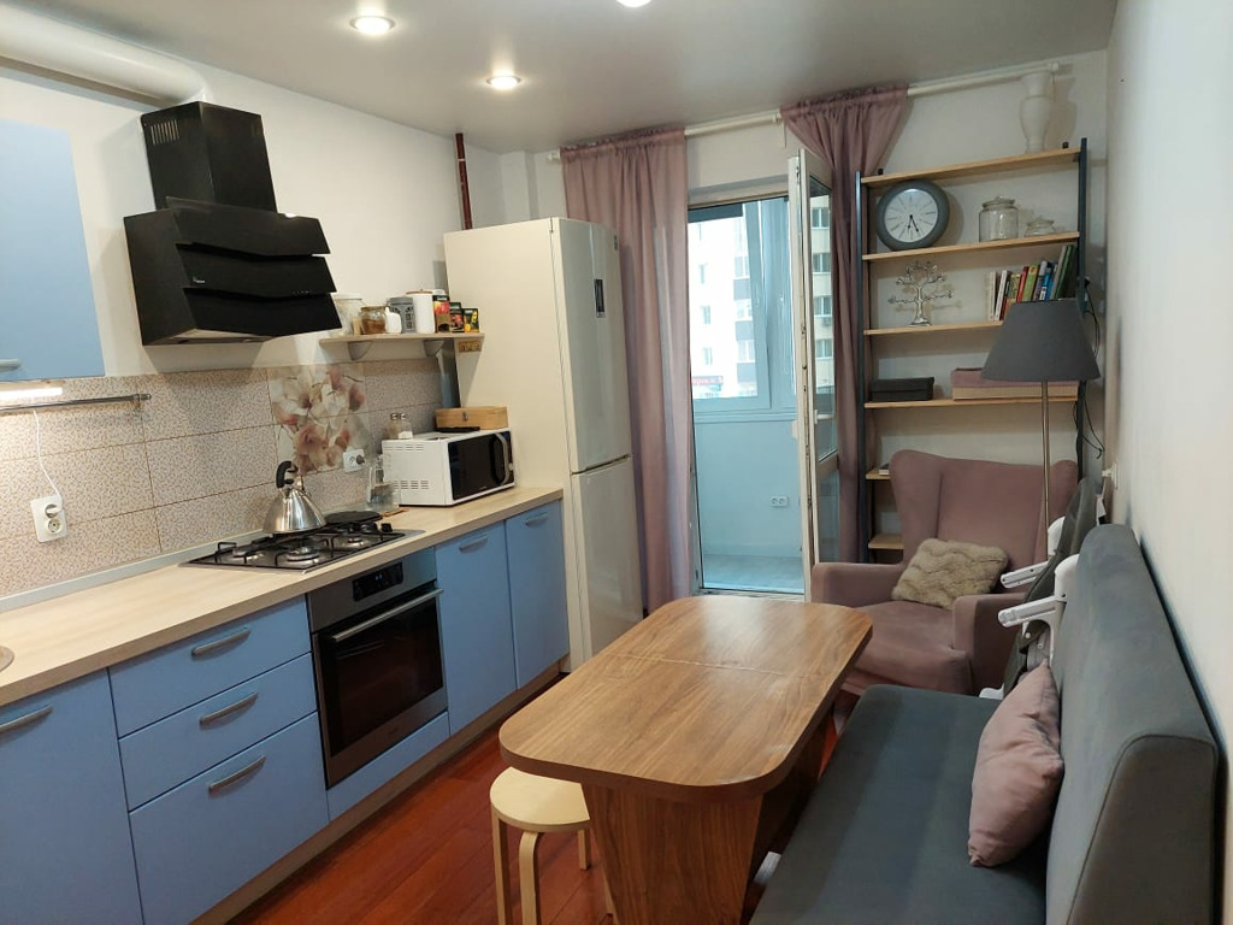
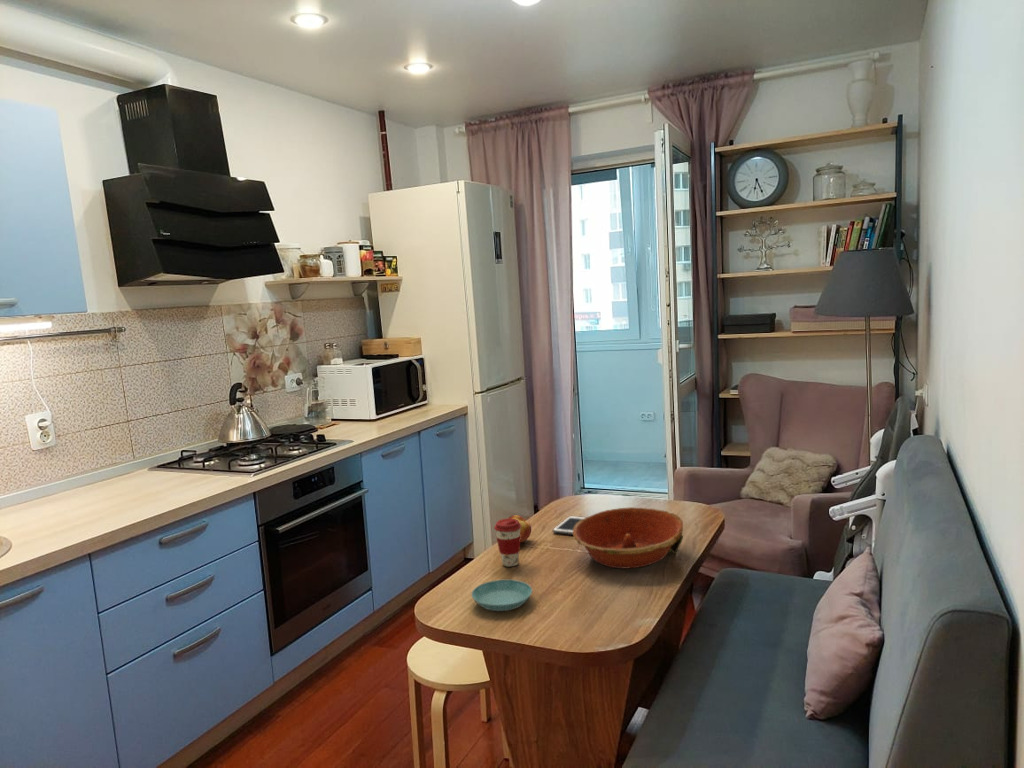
+ bowl [572,506,684,570]
+ fruit [507,514,532,543]
+ cell phone [552,515,588,536]
+ saucer [470,579,533,612]
+ coffee cup [493,518,521,568]
